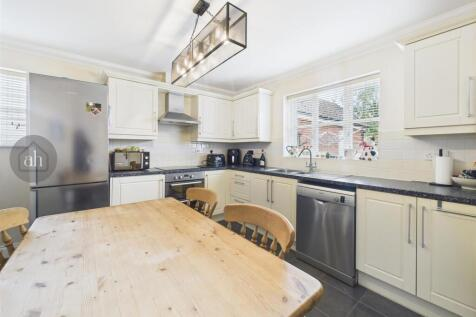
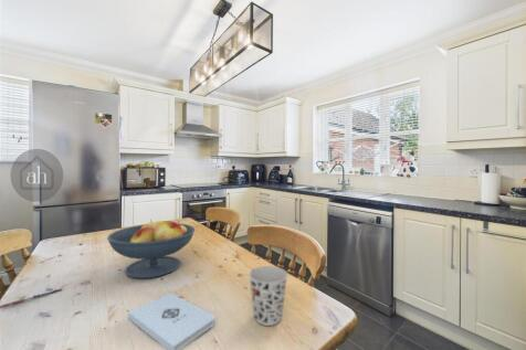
+ cup [248,265,288,327]
+ pen [0,287,63,310]
+ fruit bowl [106,219,196,279]
+ notepad [127,293,215,350]
